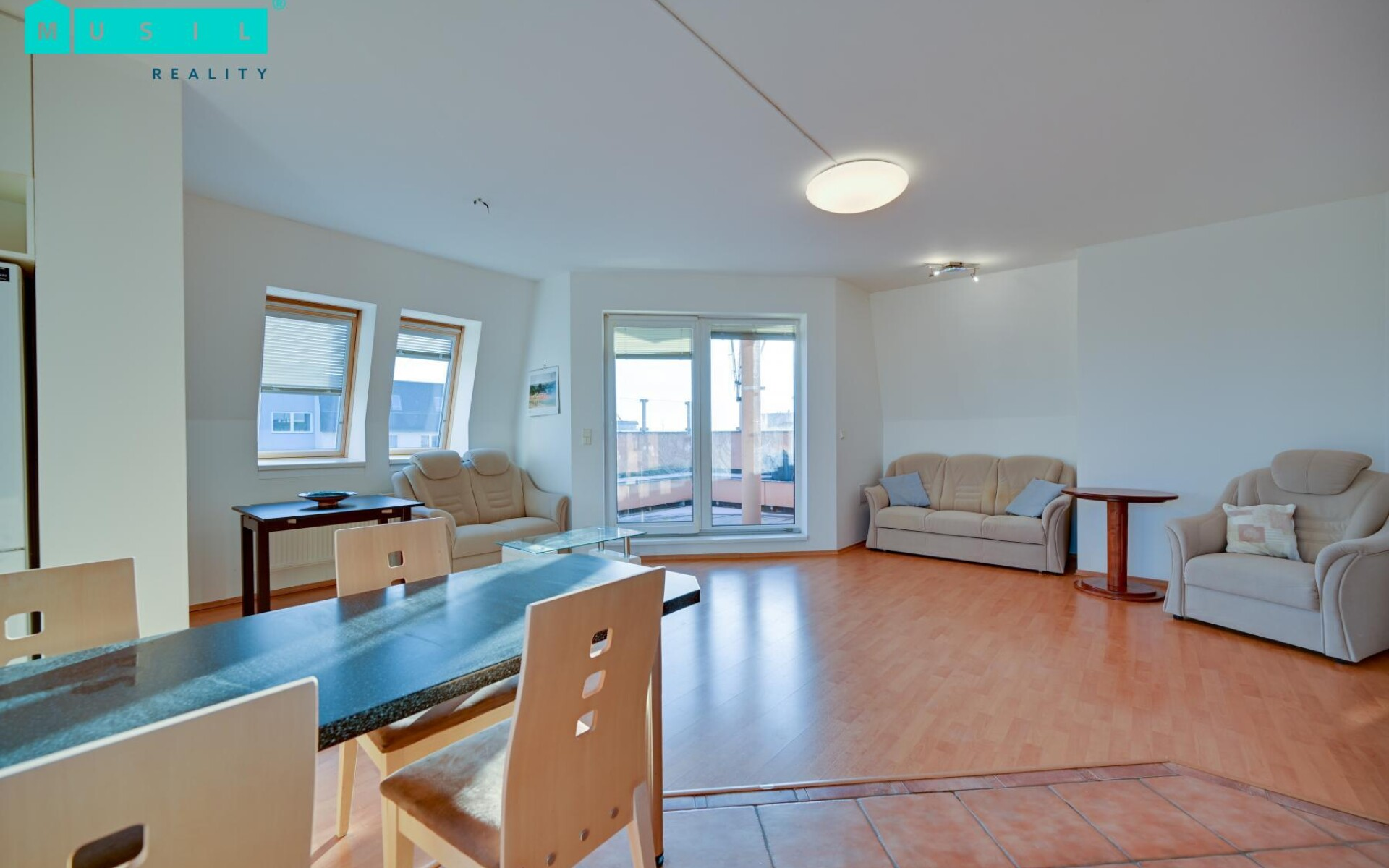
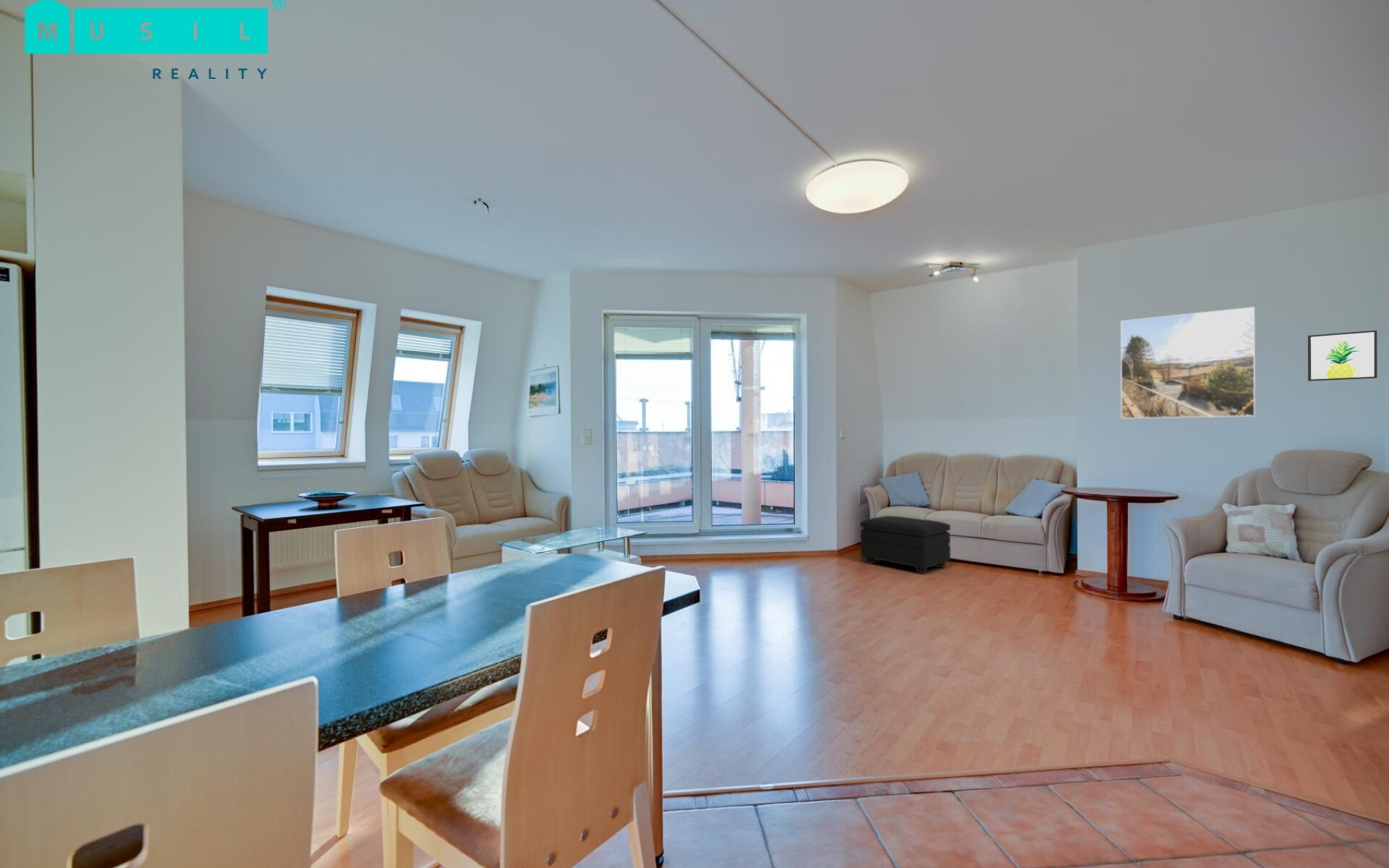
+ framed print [1120,306,1256,420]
+ wall art [1307,330,1378,382]
+ footstool [859,515,951,574]
